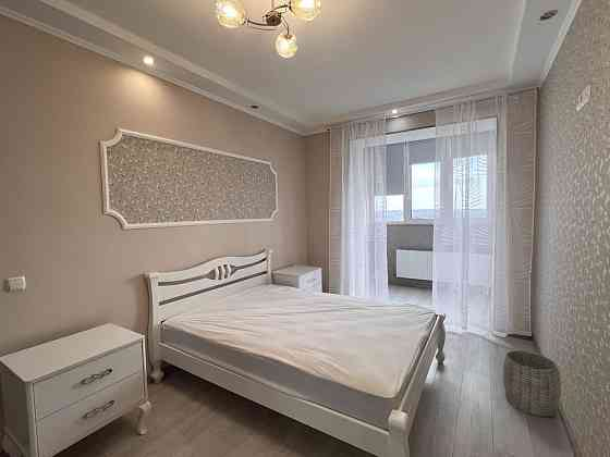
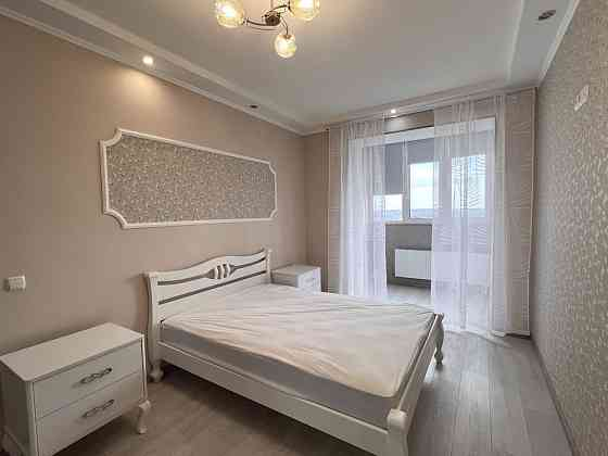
- woven basket [502,349,562,418]
